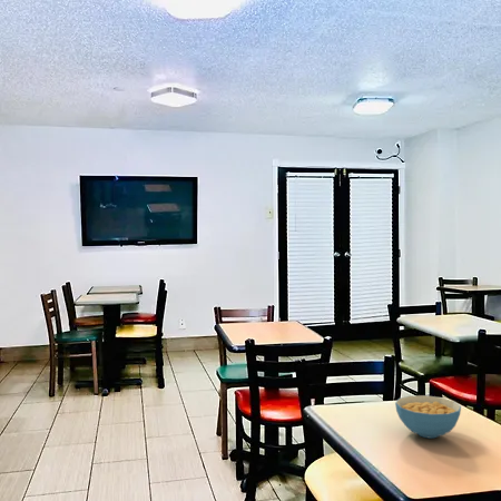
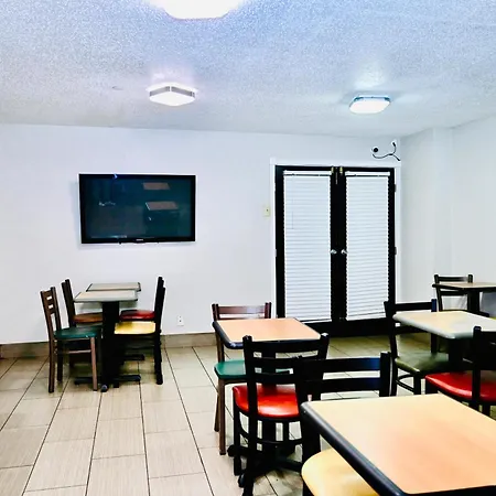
- cereal bowl [394,394,462,440]
